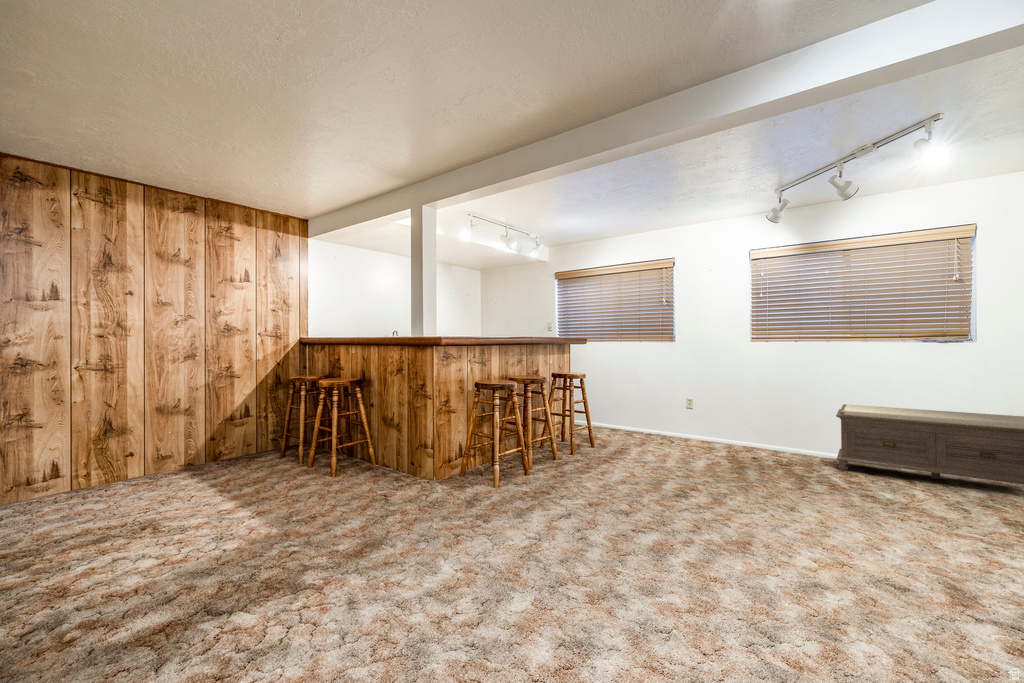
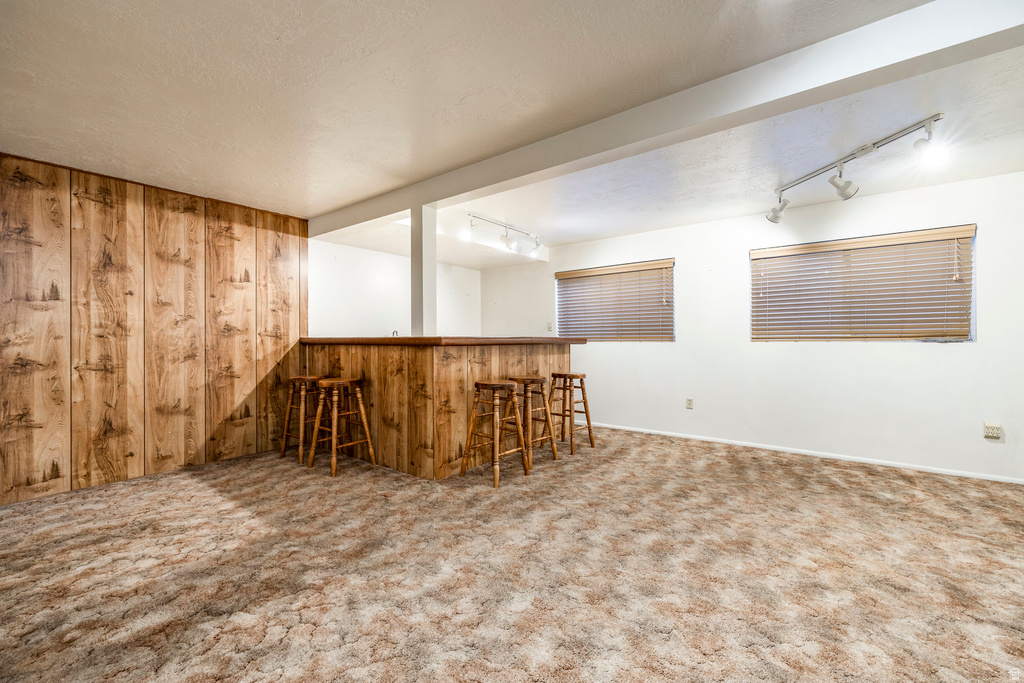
- bench [835,403,1024,486]
